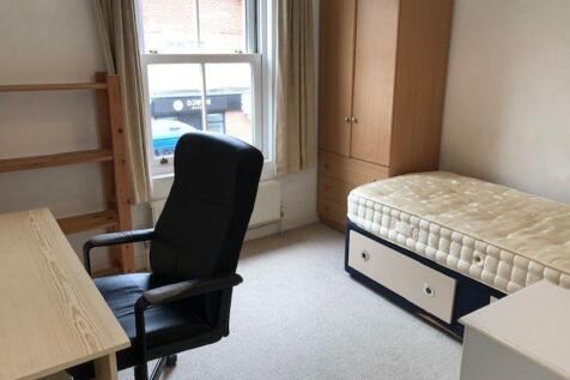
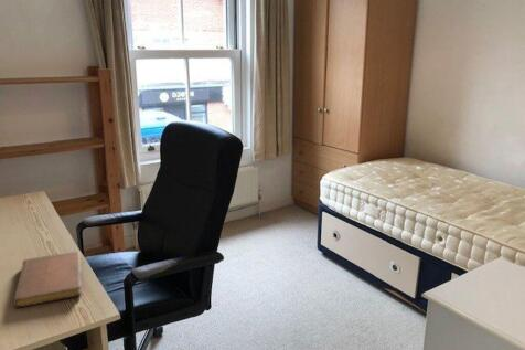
+ notebook [12,251,83,308]
